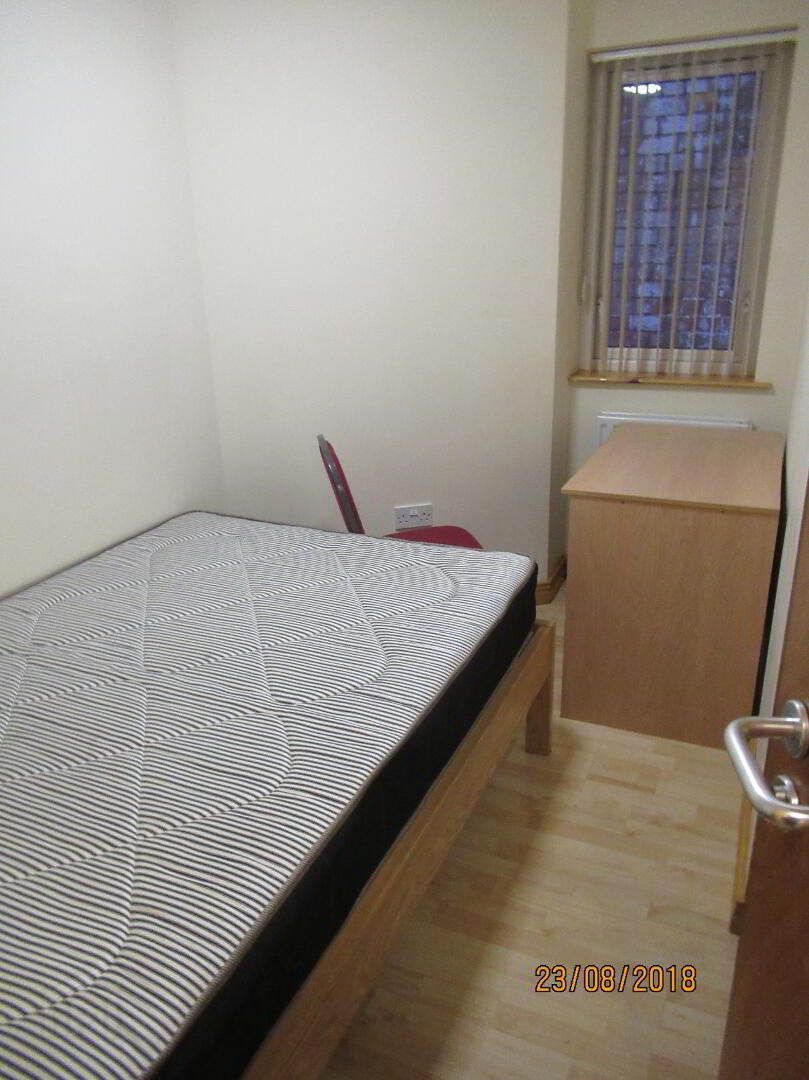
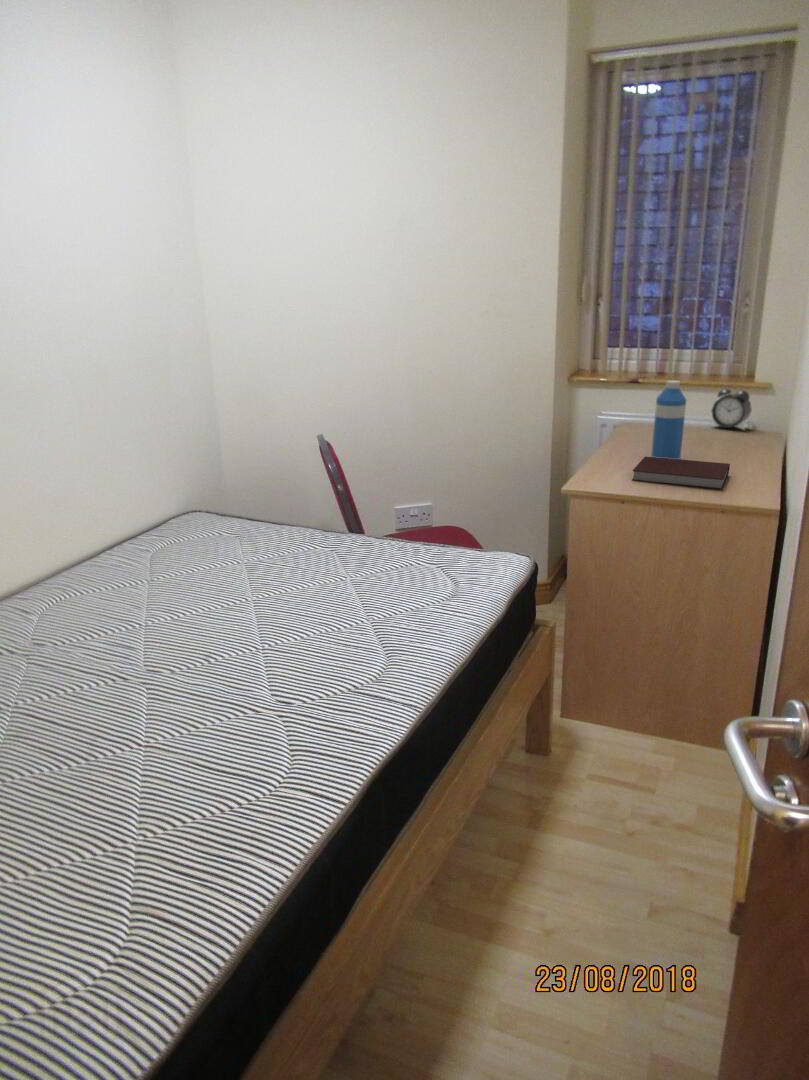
+ water bottle [650,380,687,460]
+ notebook [631,456,731,491]
+ alarm clock [709,388,753,431]
